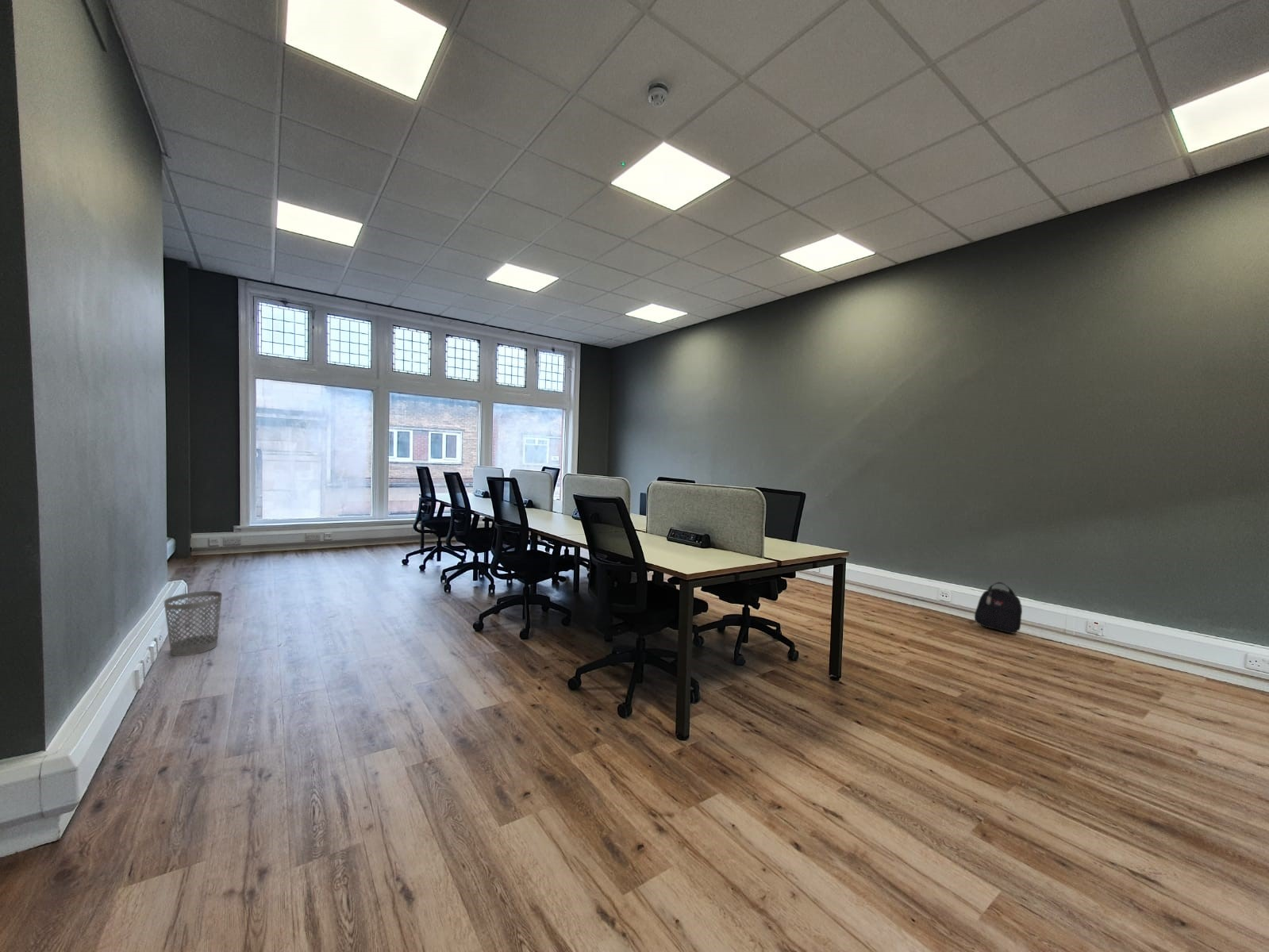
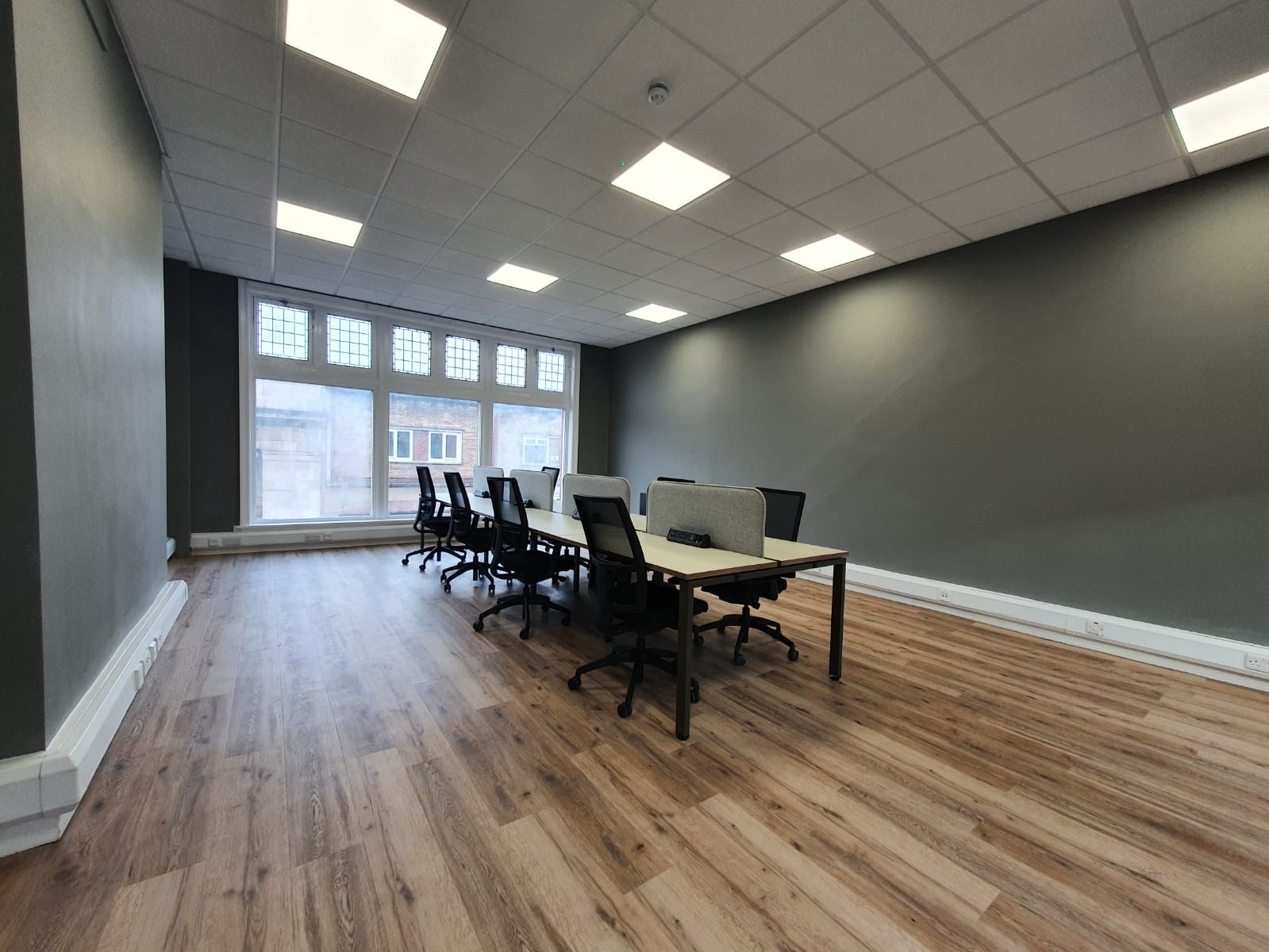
- wastebasket [163,590,223,657]
- backpack [974,582,1023,635]
